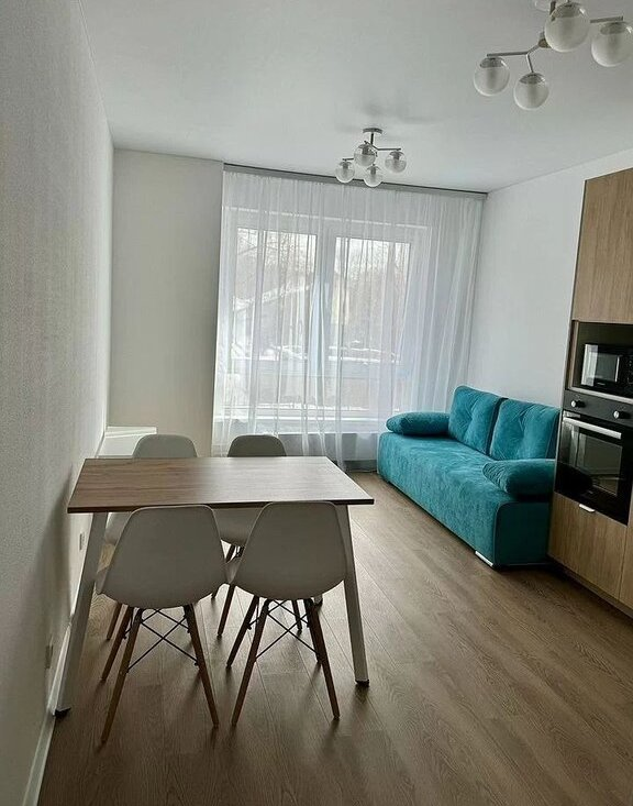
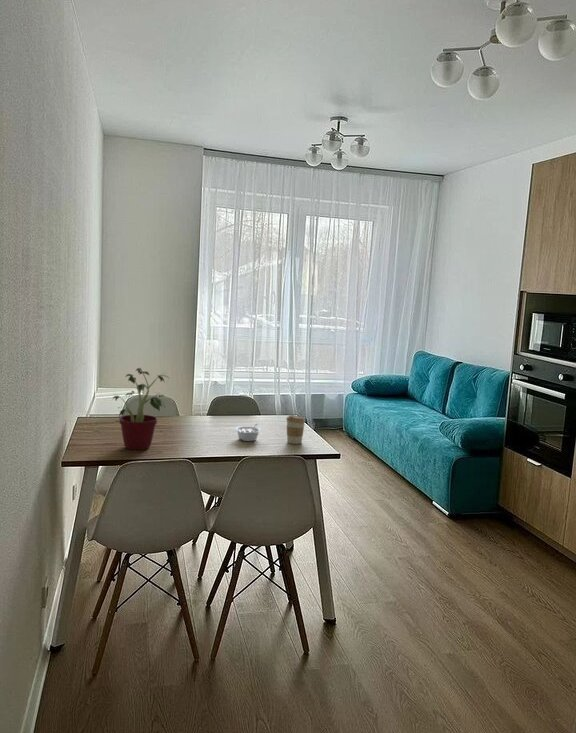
+ legume [235,423,262,442]
+ potted plant [111,367,171,451]
+ coffee cup [285,414,306,445]
